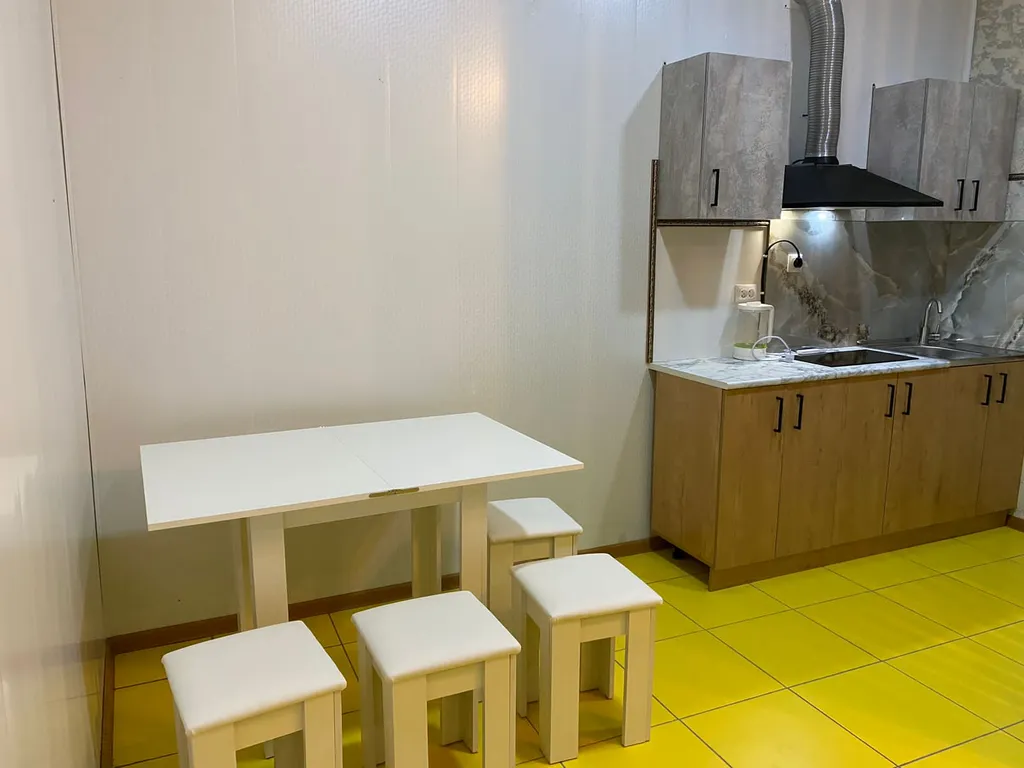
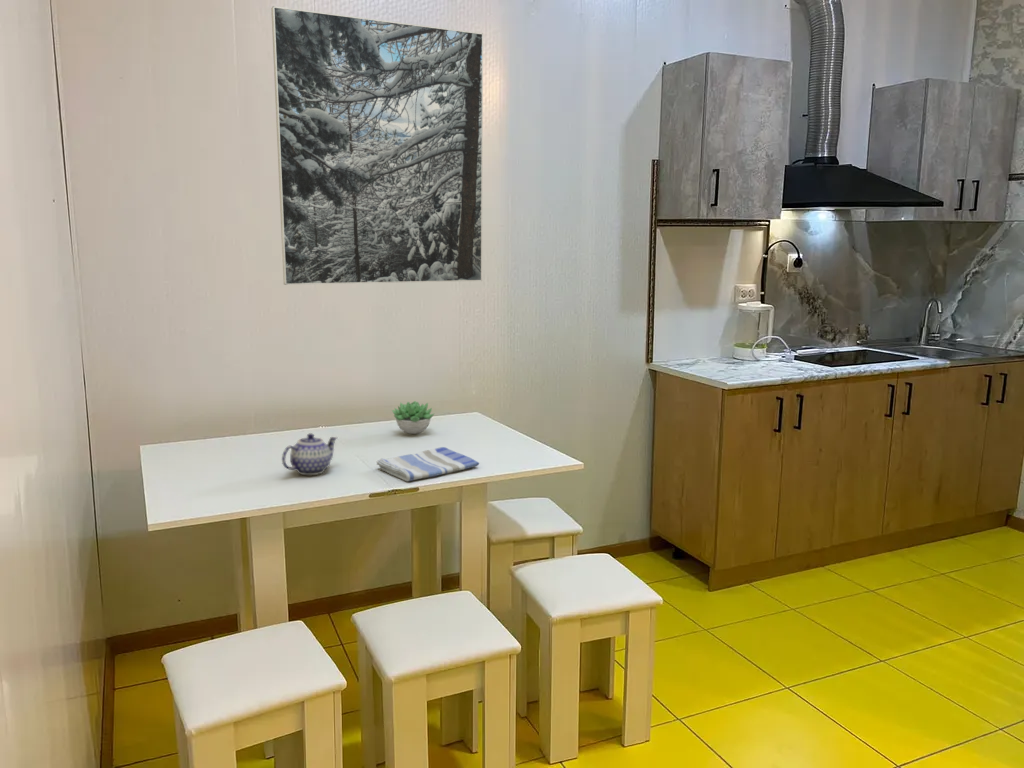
+ succulent plant [391,400,435,435]
+ dish towel [376,446,480,482]
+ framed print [270,5,484,286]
+ teapot [281,432,338,476]
